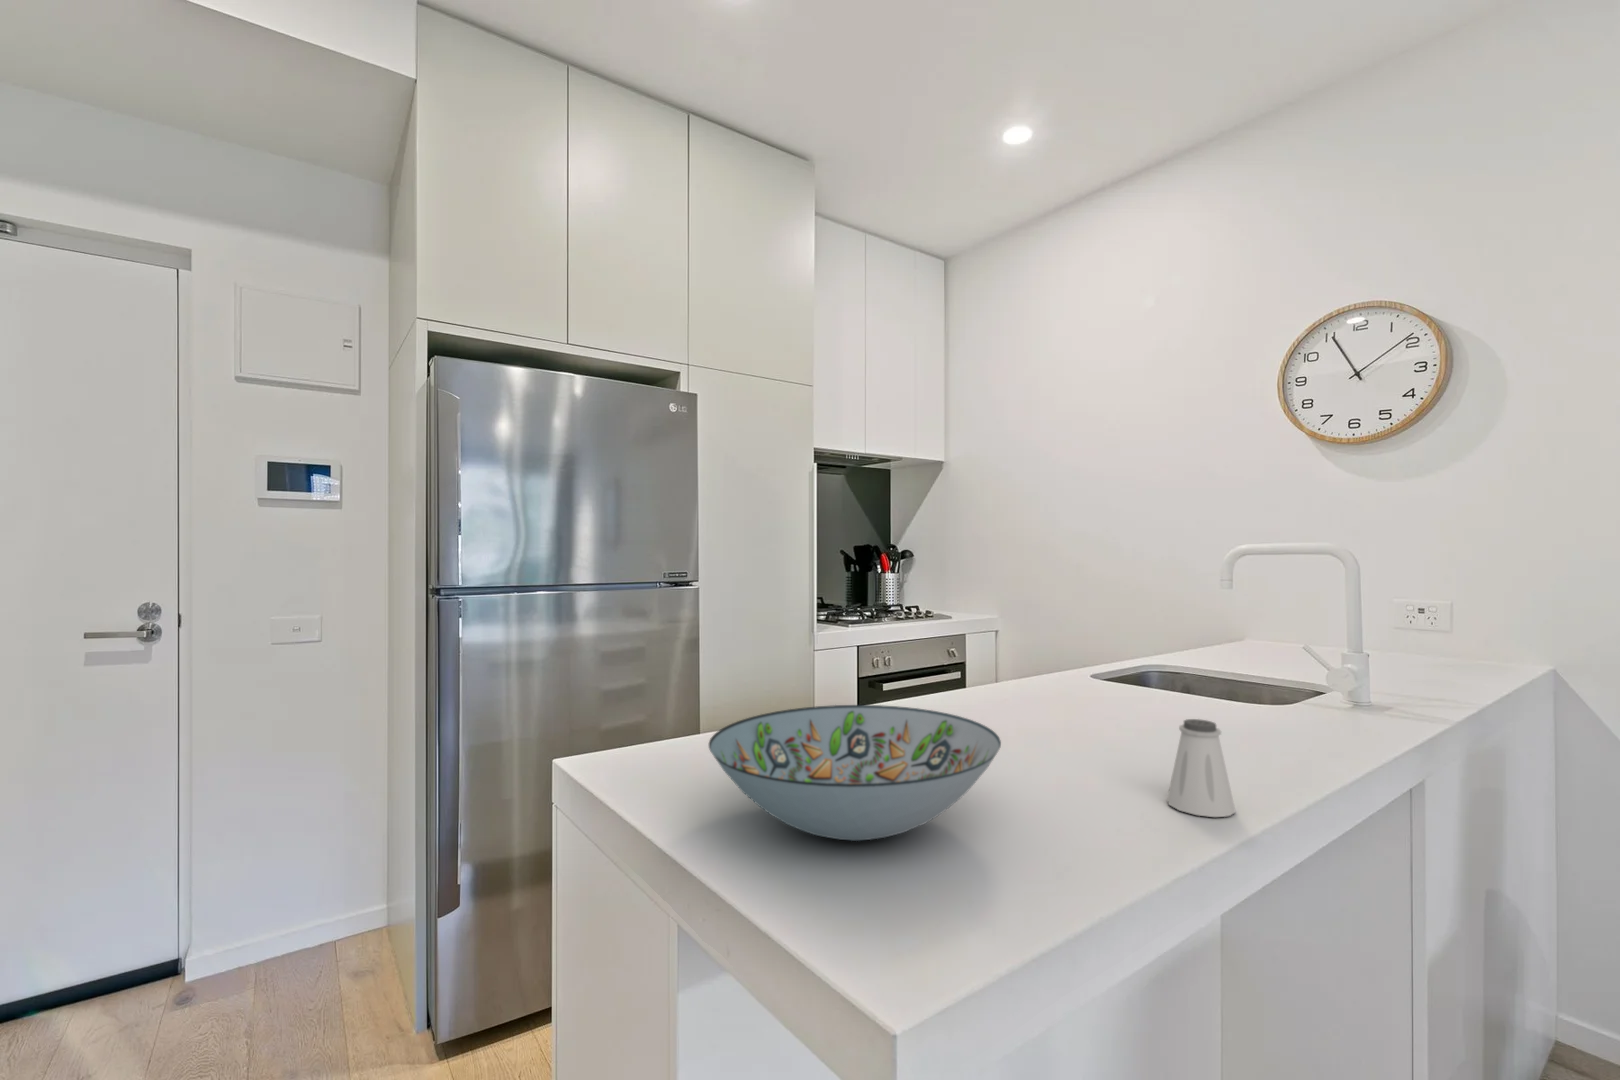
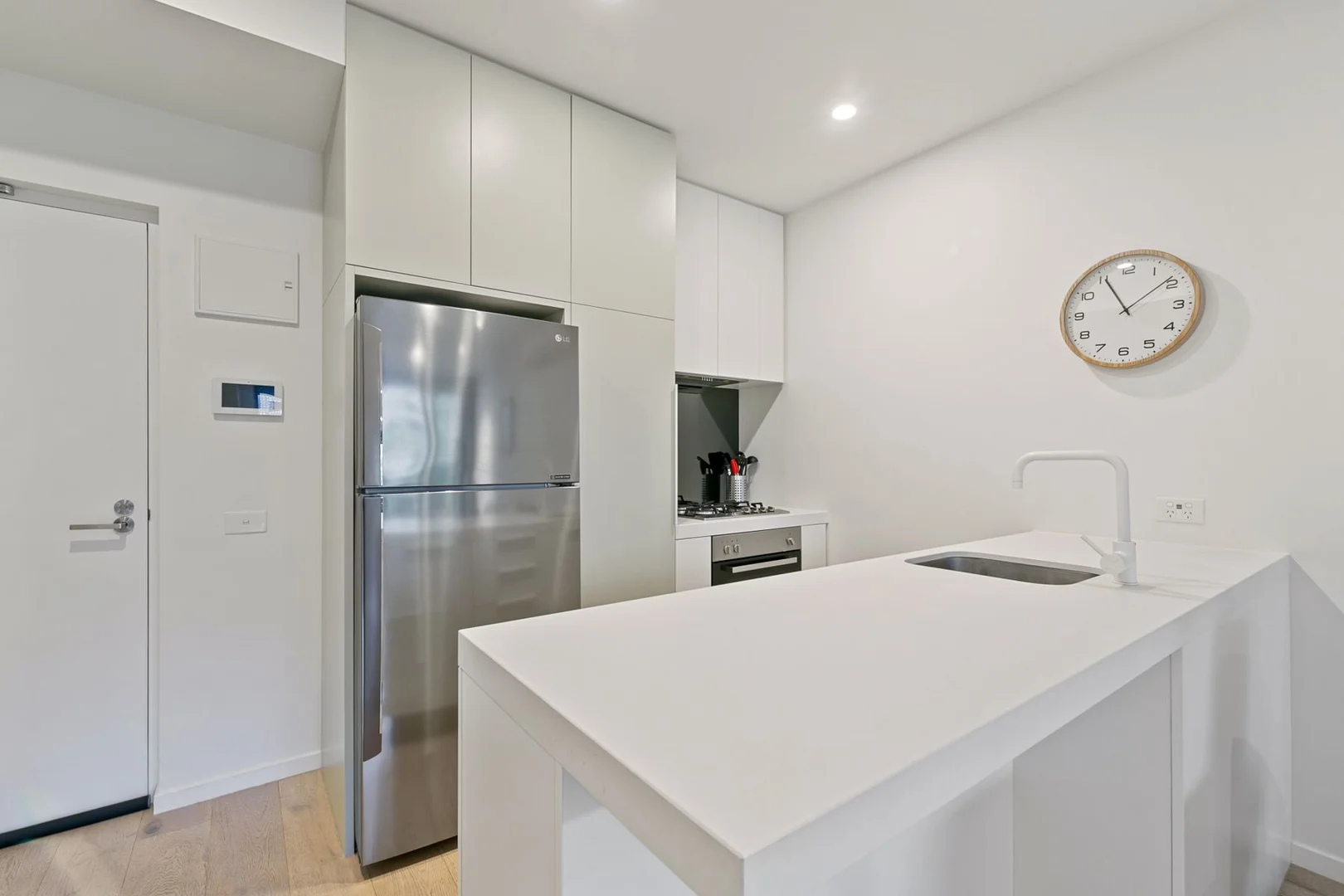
- saltshaker [1166,718,1237,818]
- decorative bowl [708,704,1002,843]
